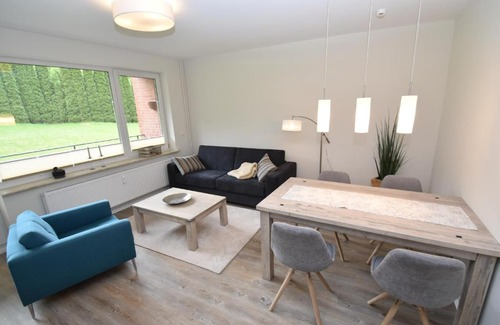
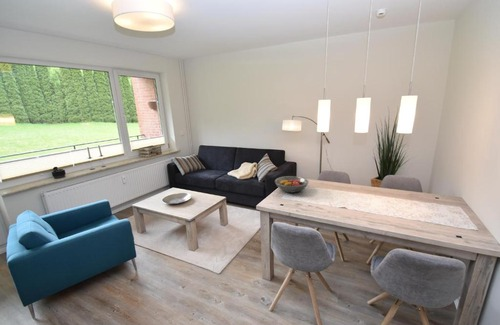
+ fruit bowl [274,175,310,194]
